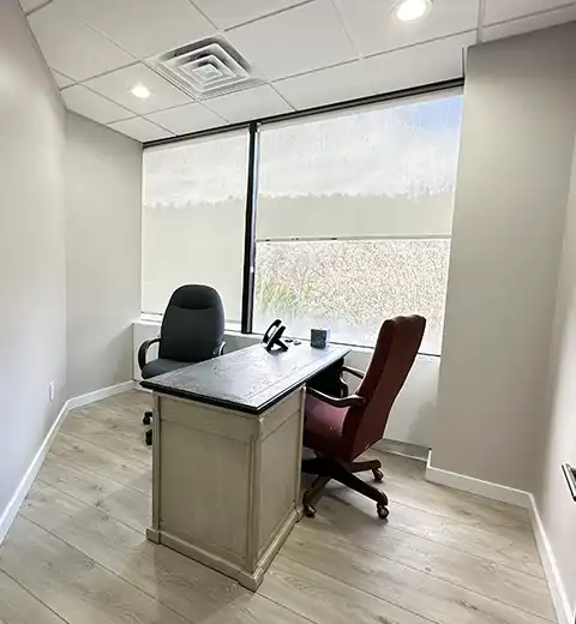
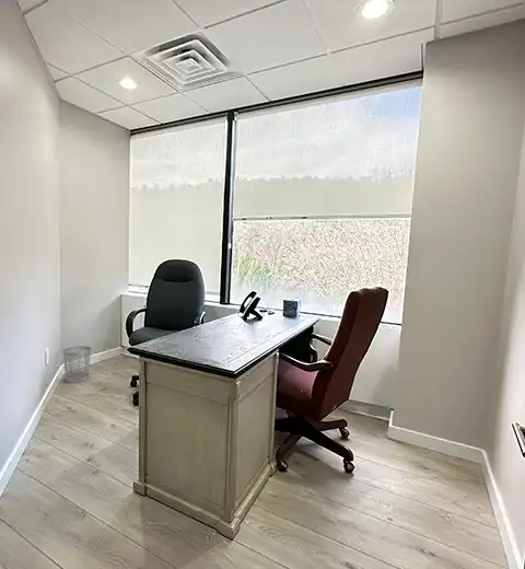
+ wastebasket [62,345,92,384]
